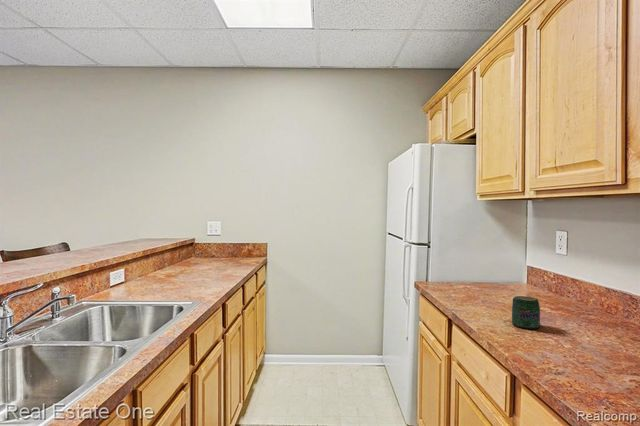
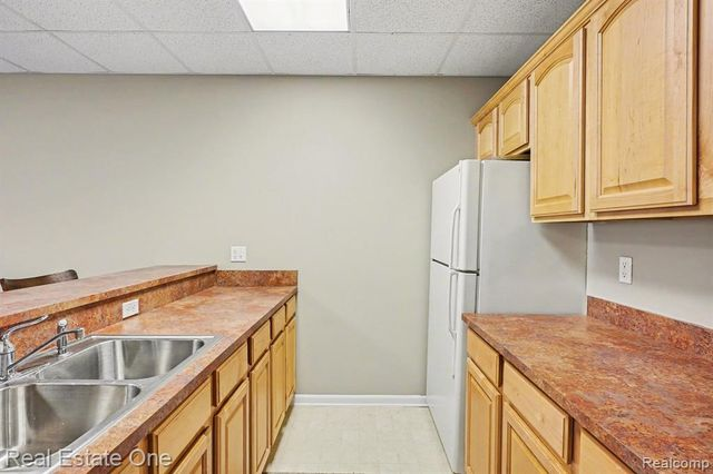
- jar [511,295,541,330]
